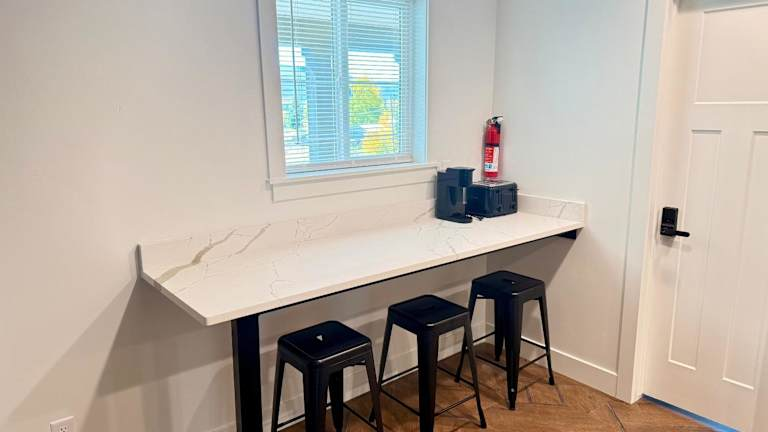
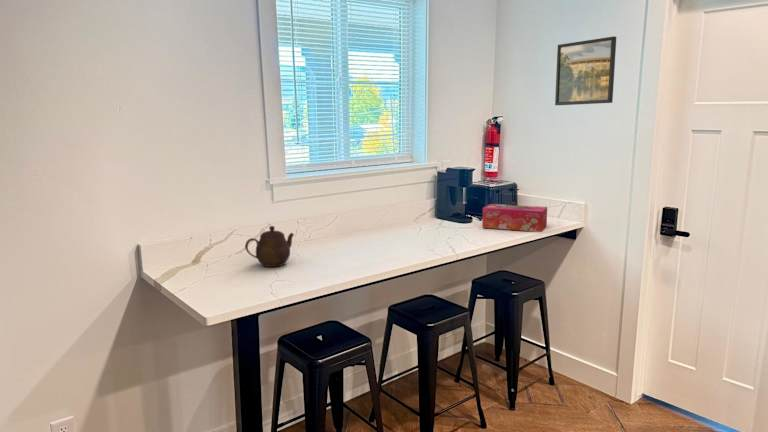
+ teapot [244,225,295,268]
+ tissue box [481,203,548,233]
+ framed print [554,35,617,106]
